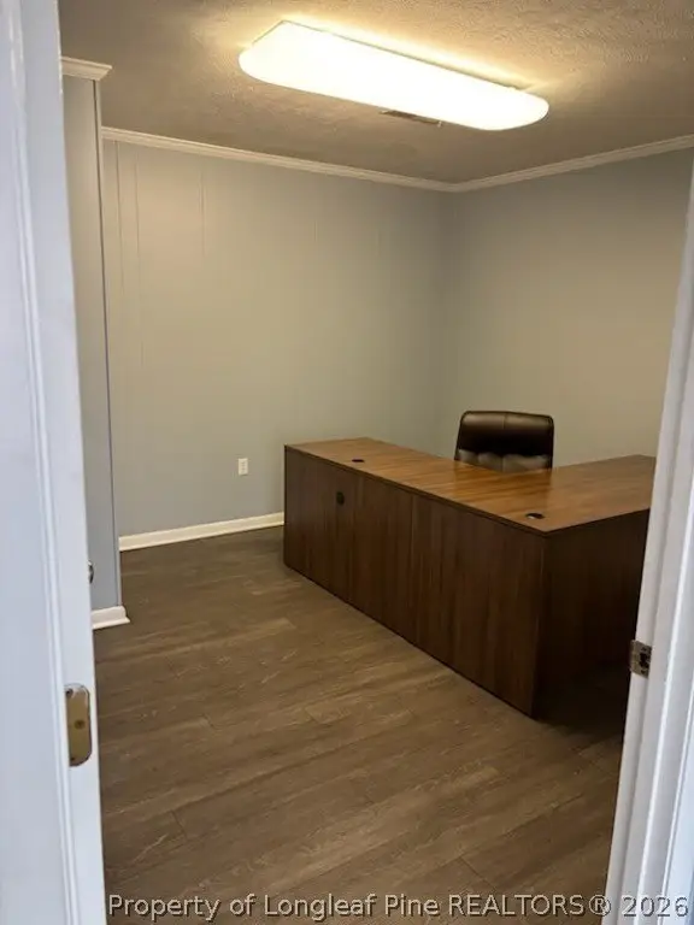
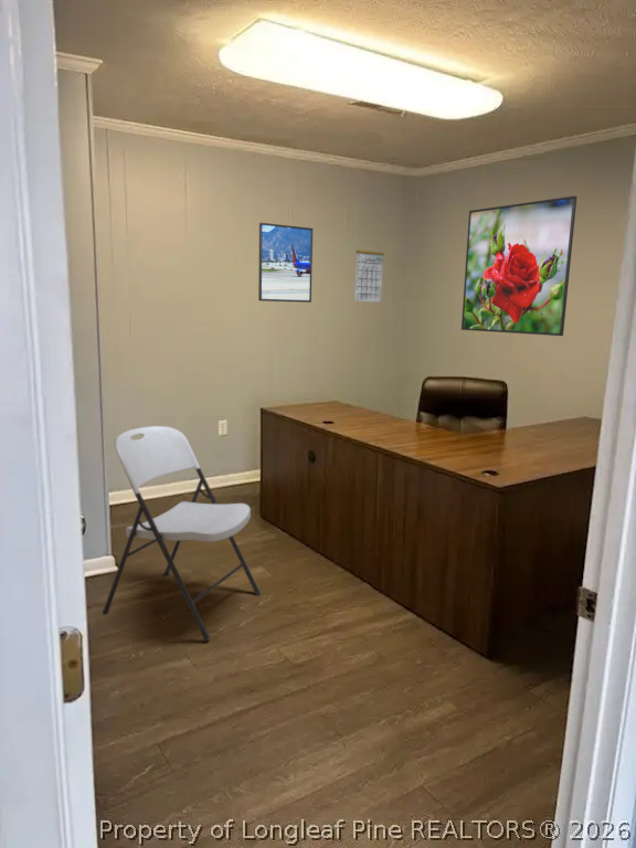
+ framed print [460,194,577,337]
+ chair [102,425,262,643]
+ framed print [257,222,314,304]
+ calendar [353,241,385,303]
